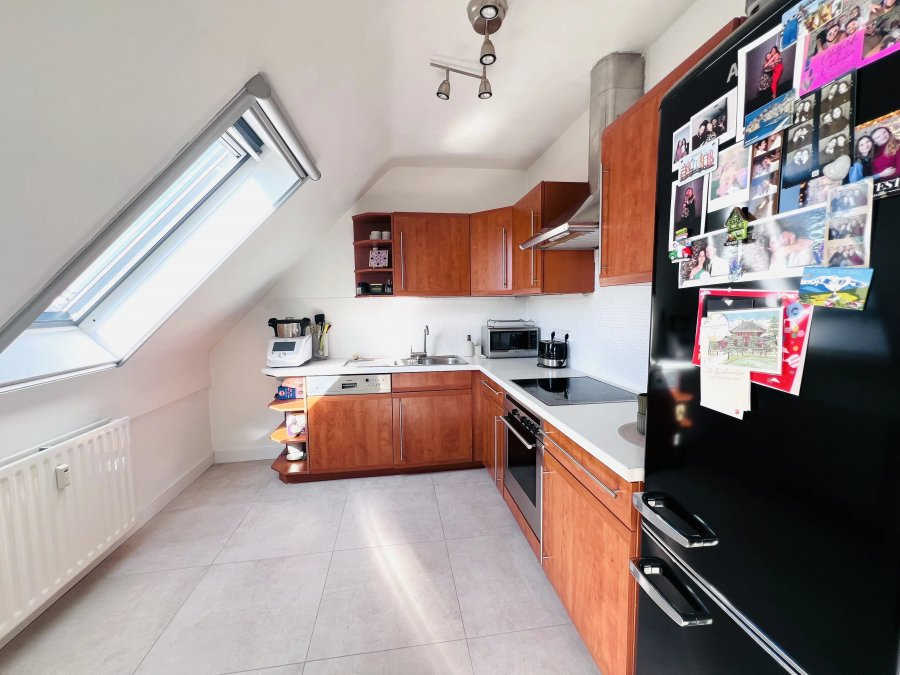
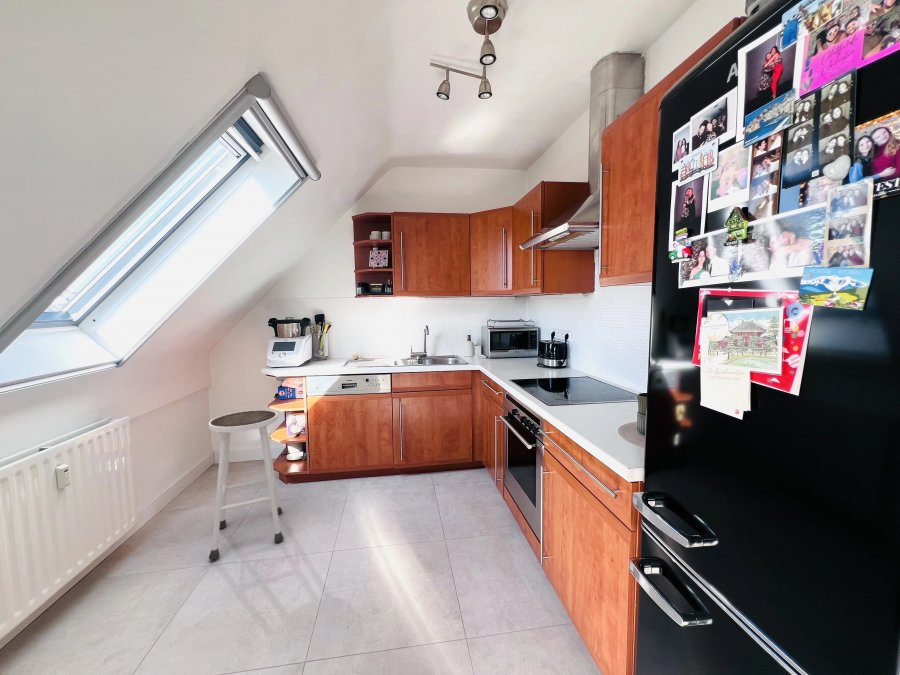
+ stool [208,409,284,561]
